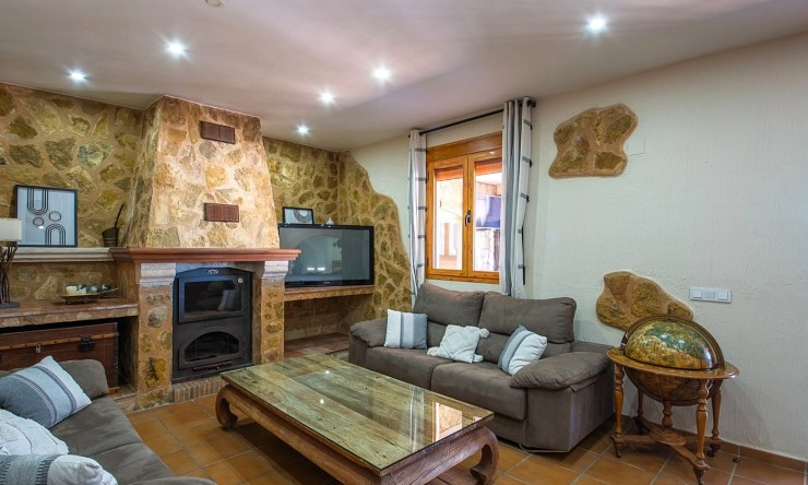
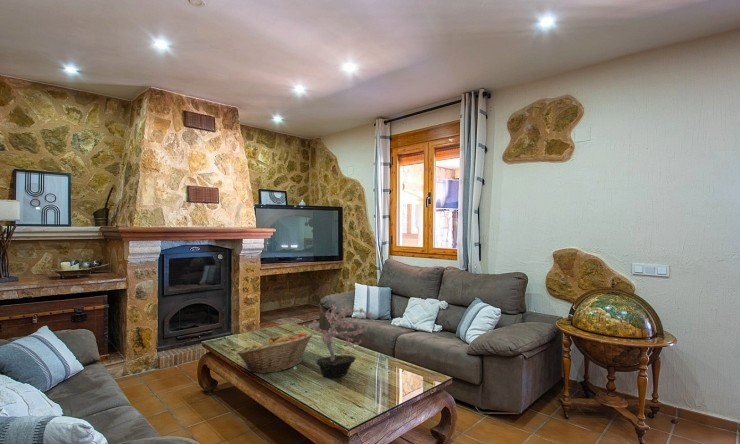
+ potted plant [312,303,375,378]
+ fruit basket [236,332,314,374]
